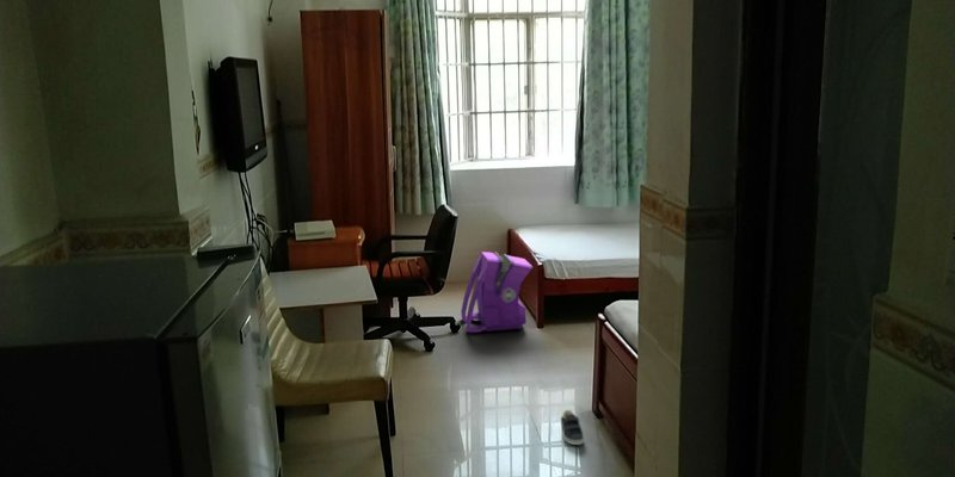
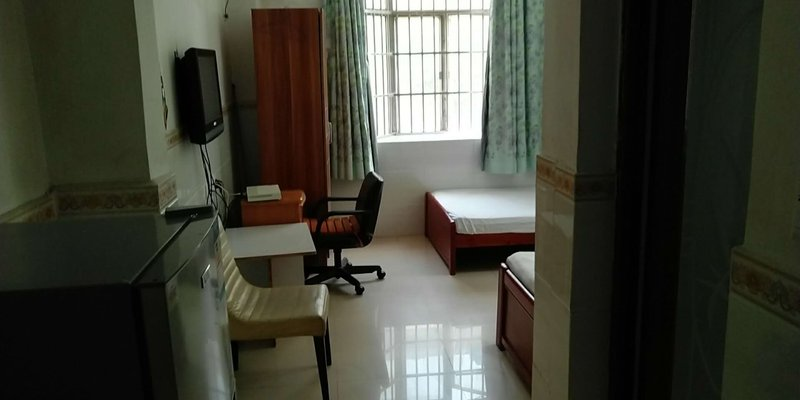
- backpack [460,250,534,334]
- sneaker [560,409,585,446]
